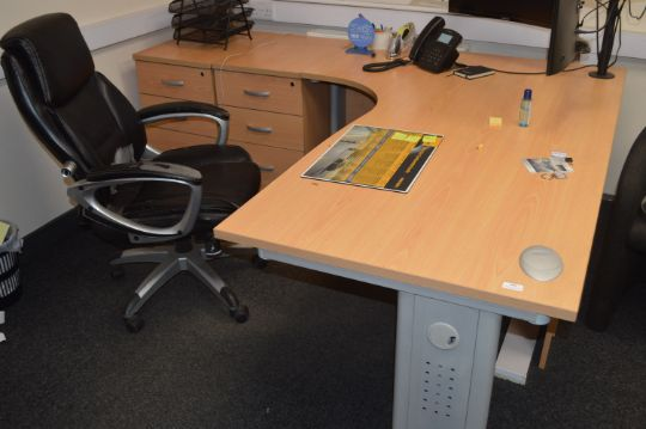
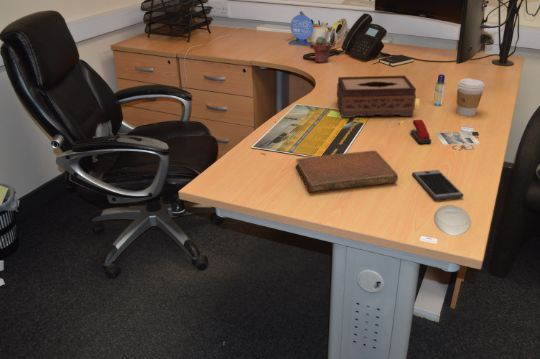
+ tissue box [336,74,417,119]
+ potted succulent [312,35,332,64]
+ coffee cup [456,77,485,117]
+ stapler [409,119,432,145]
+ notebook [294,150,399,193]
+ smartphone [411,169,465,201]
